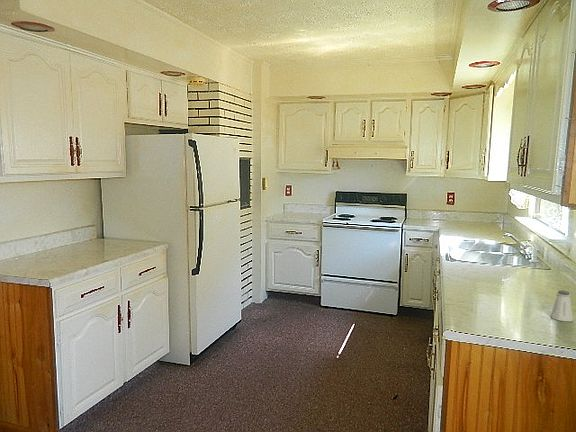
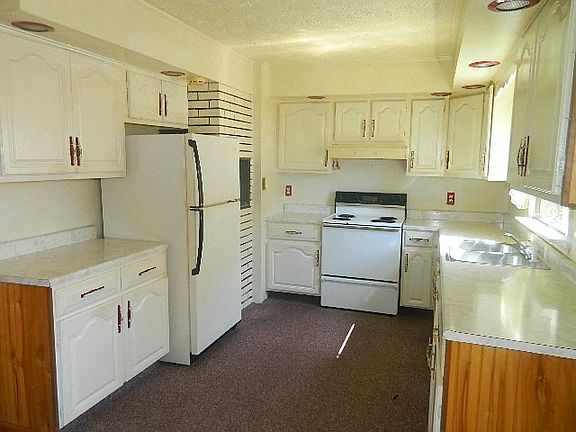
- saltshaker [549,289,574,322]
